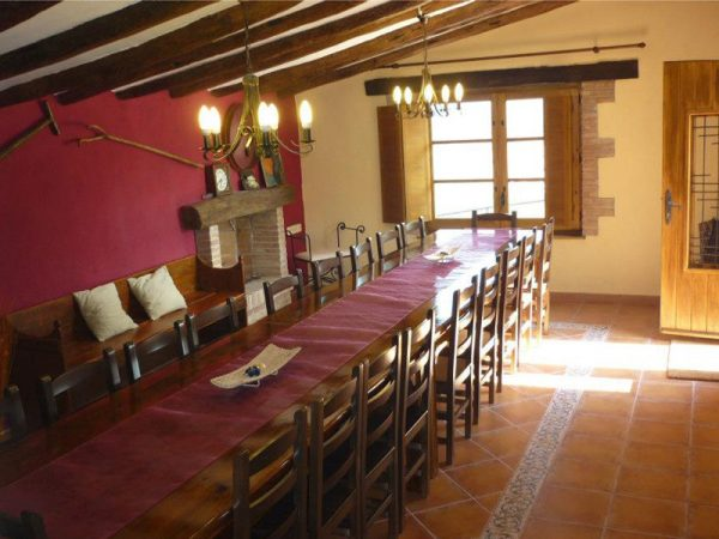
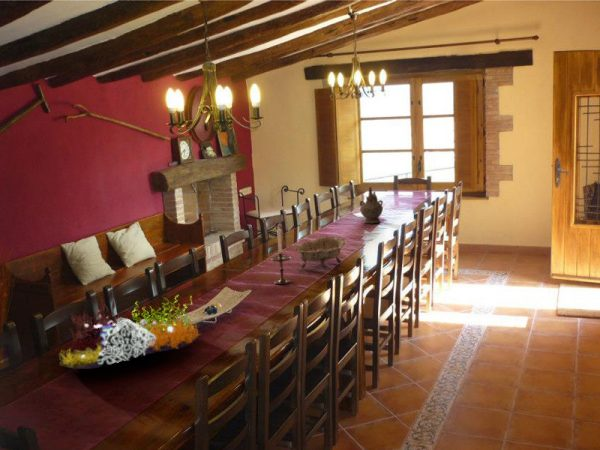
+ candlestick [270,221,291,285]
+ decorative bowl [293,235,347,271]
+ flower arrangement [58,294,202,370]
+ ceremonial vessel [359,186,384,224]
